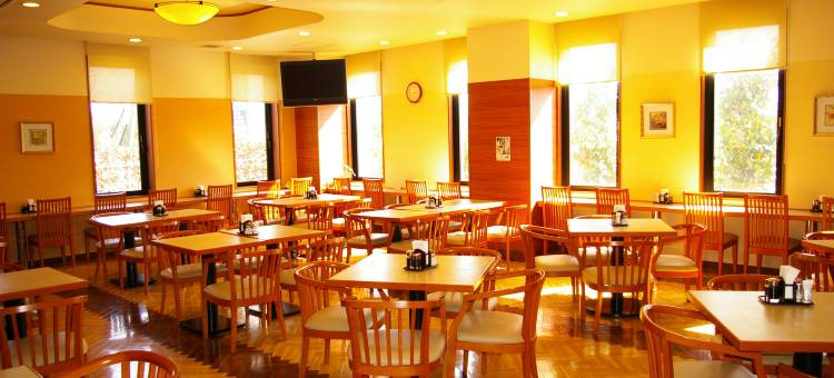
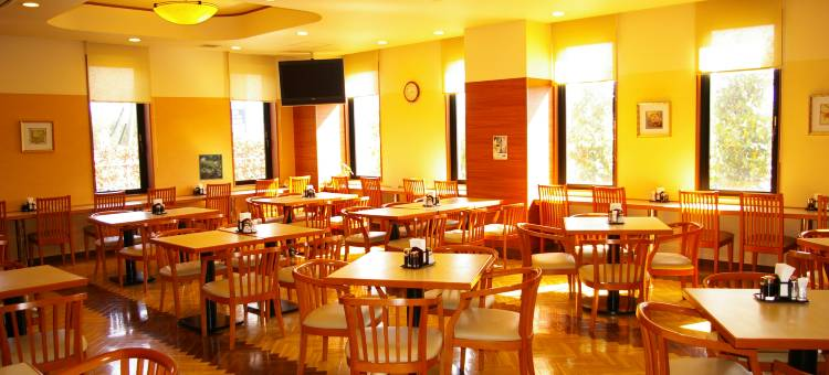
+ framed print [198,153,224,181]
